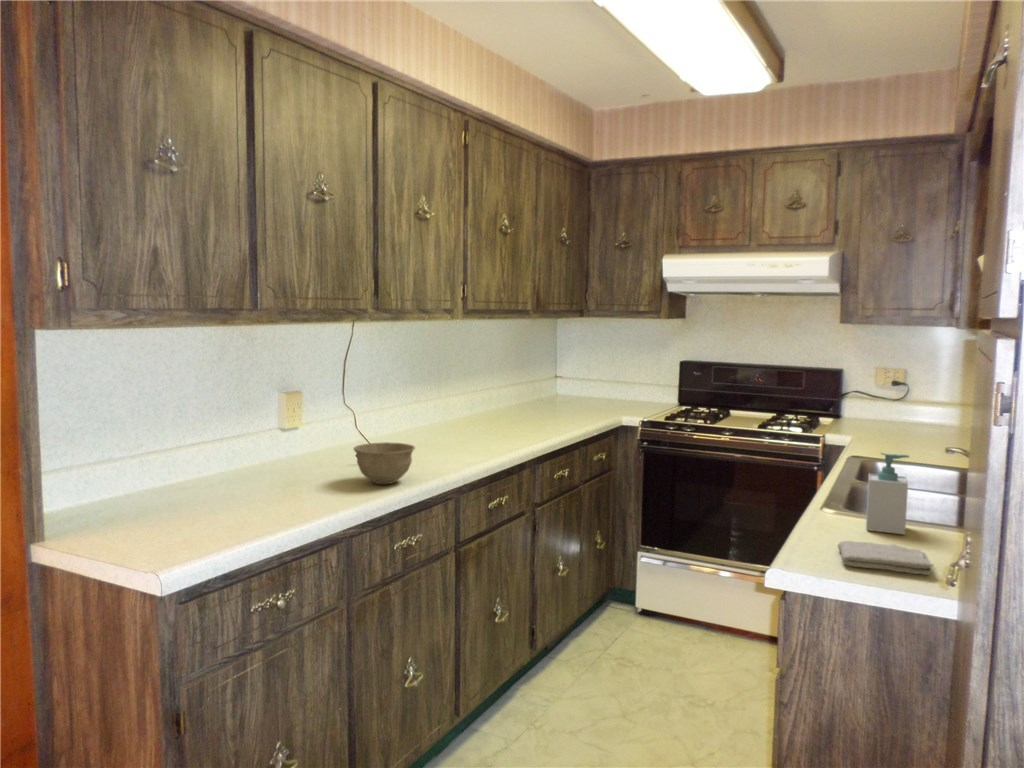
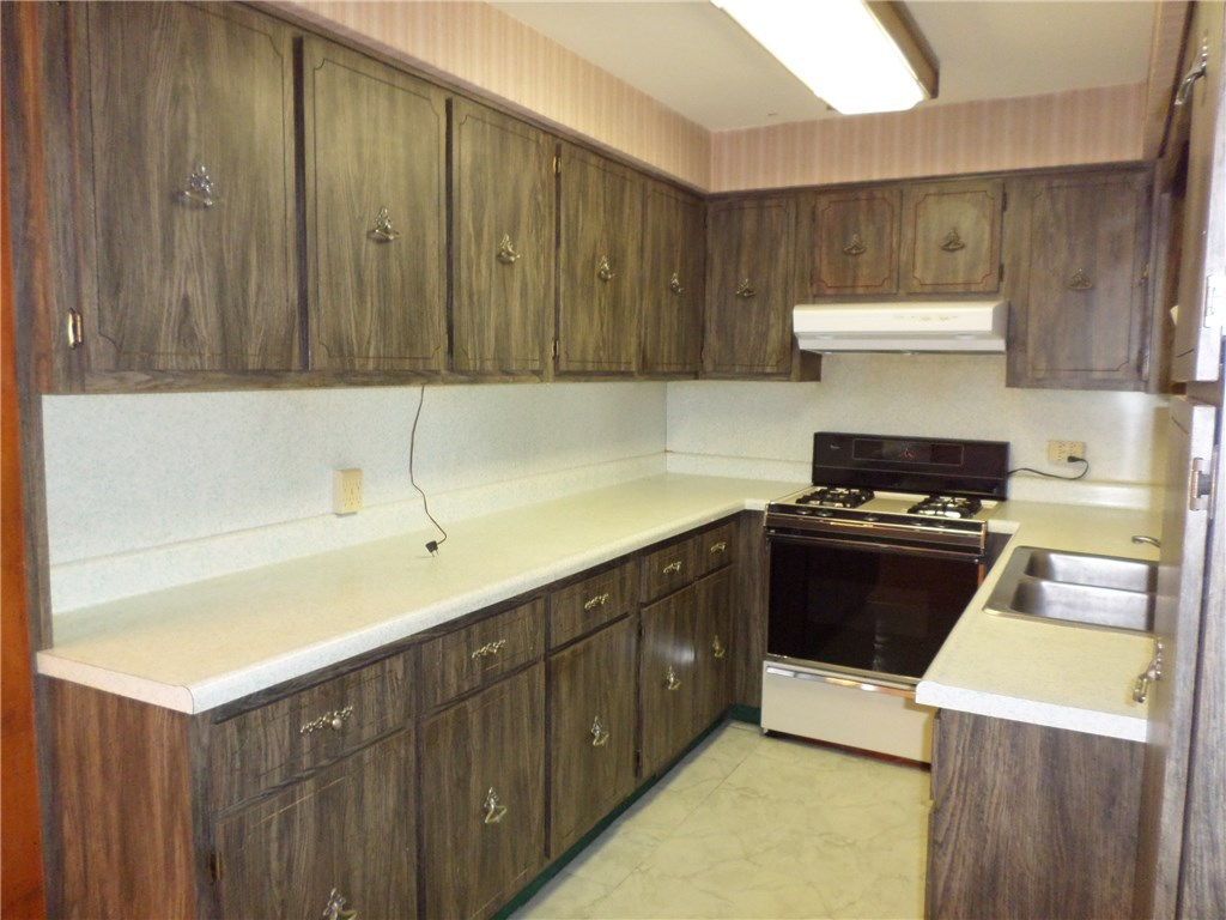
- soap bottle [865,452,911,535]
- bowl [352,441,416,485]
- washcloth [837,540,935,576]
